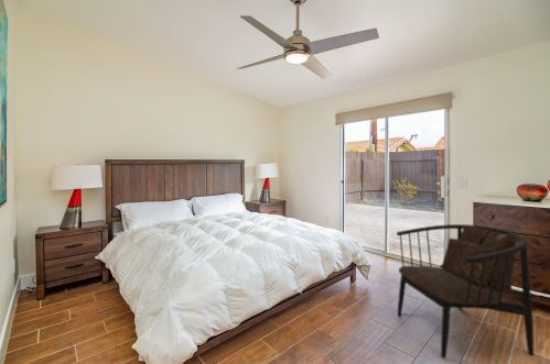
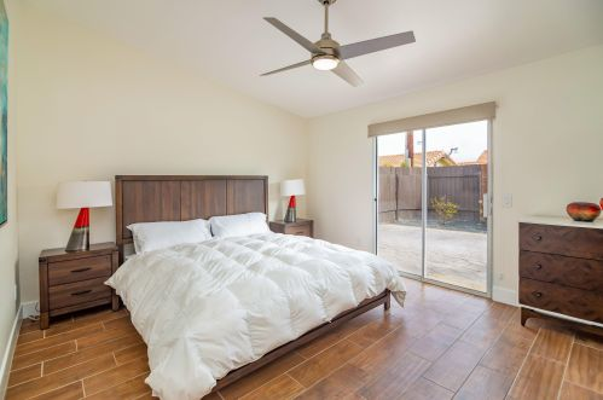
- armchair [396,223,535,360]
